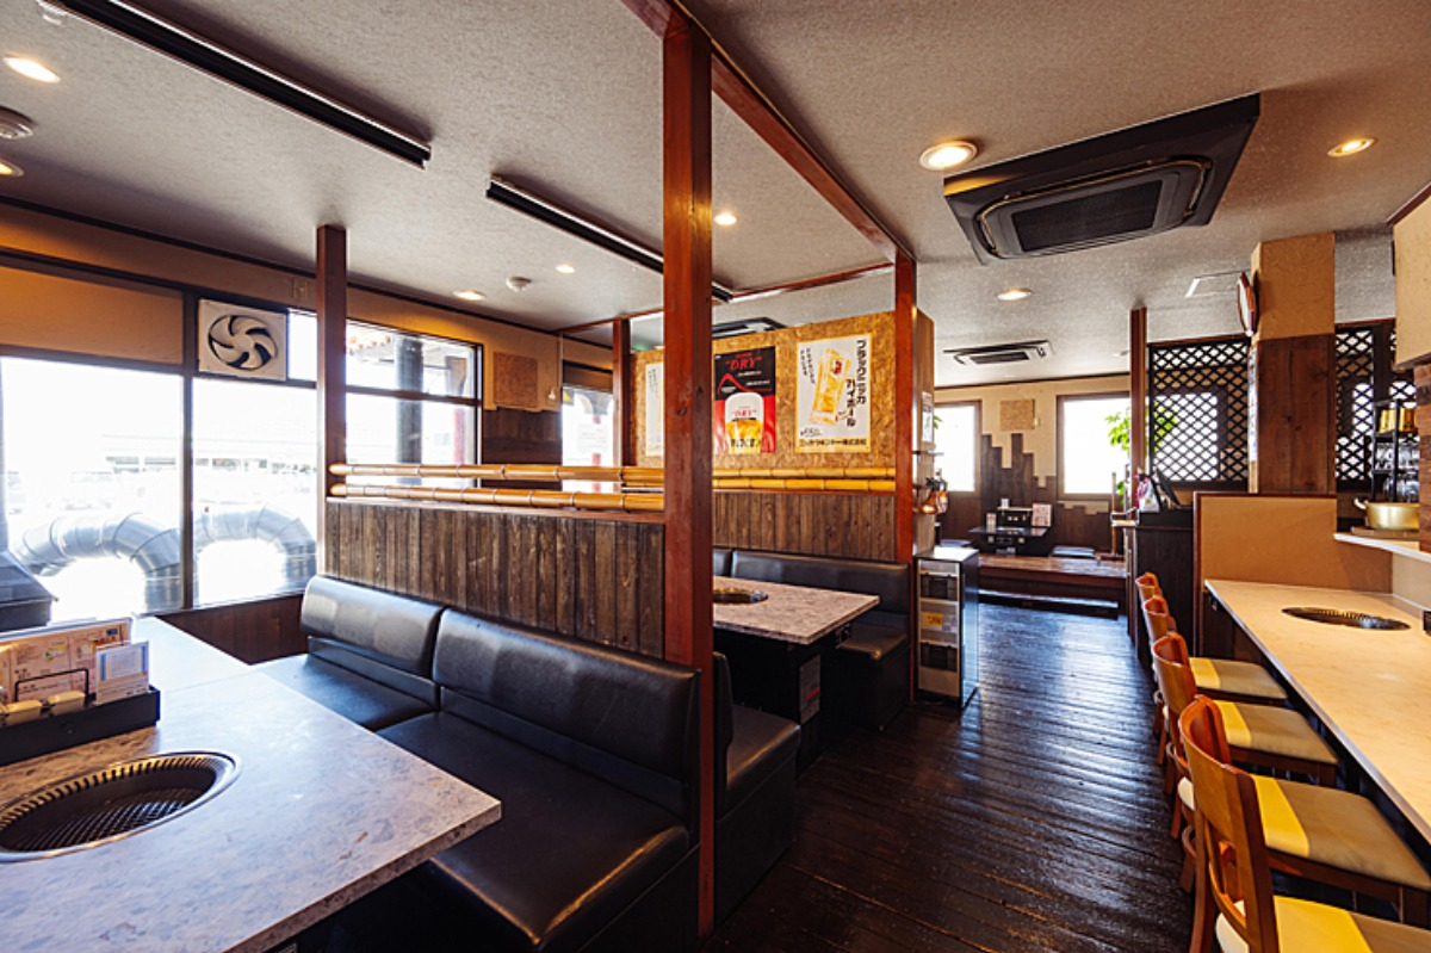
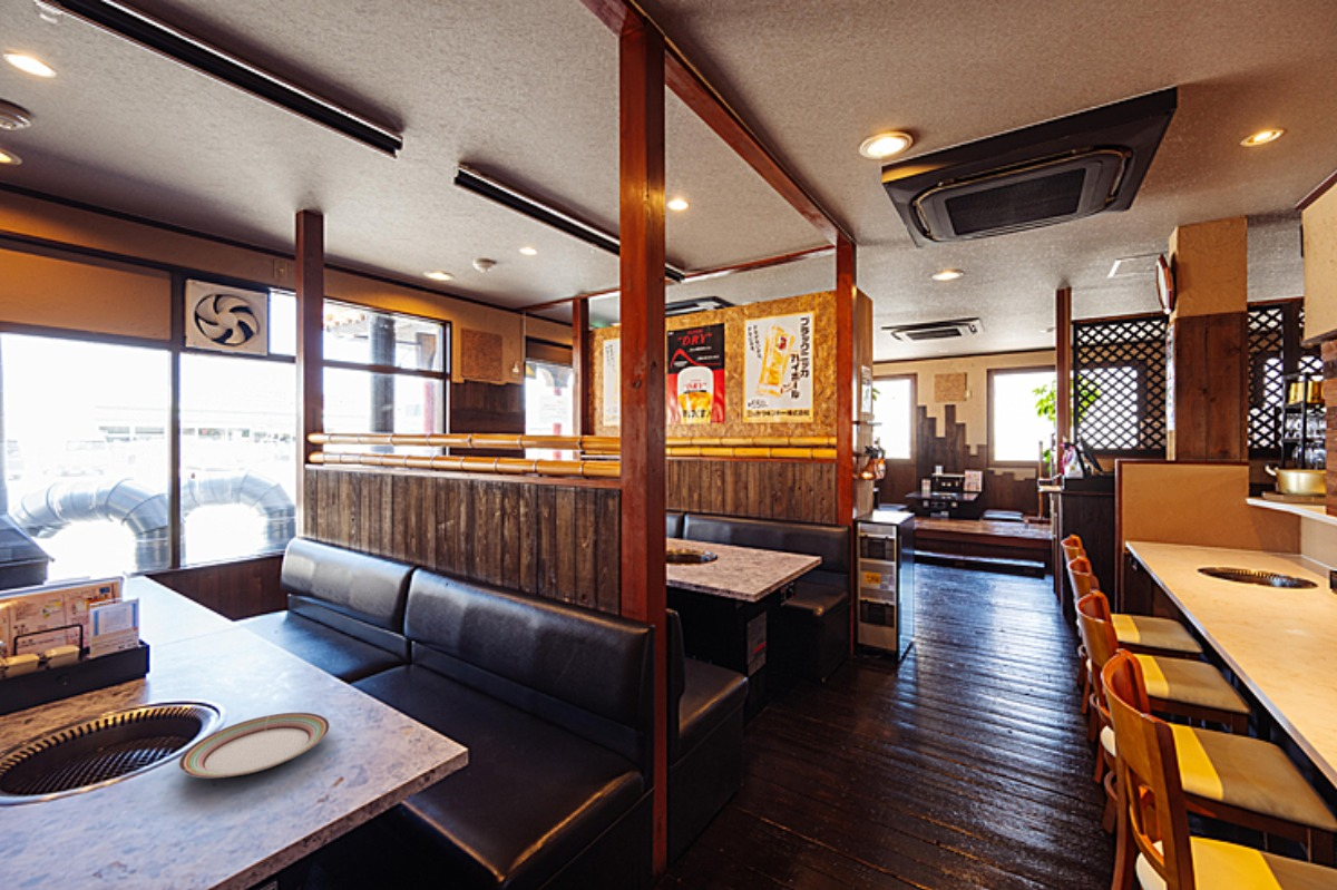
+ plate [177,712,331,779]
